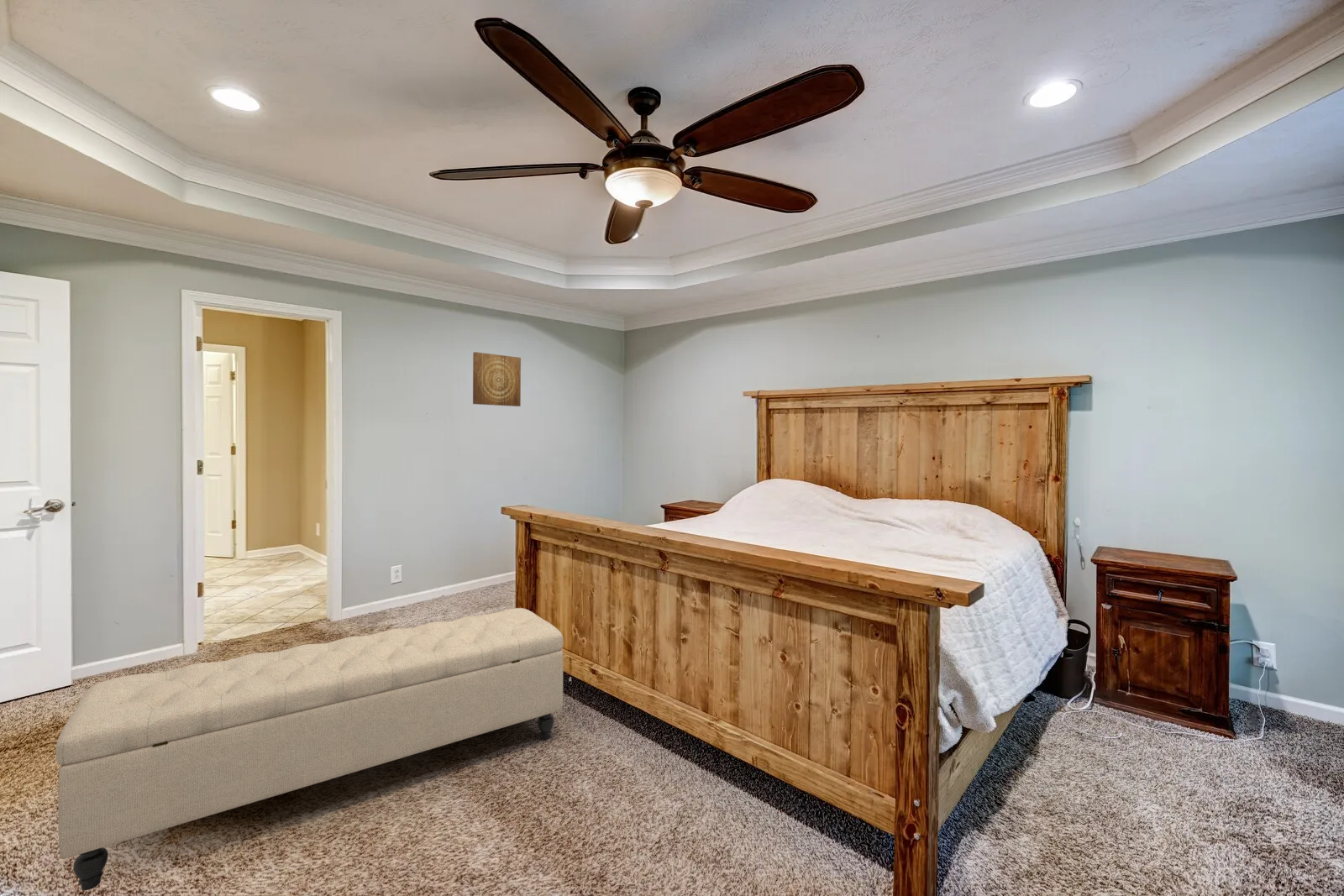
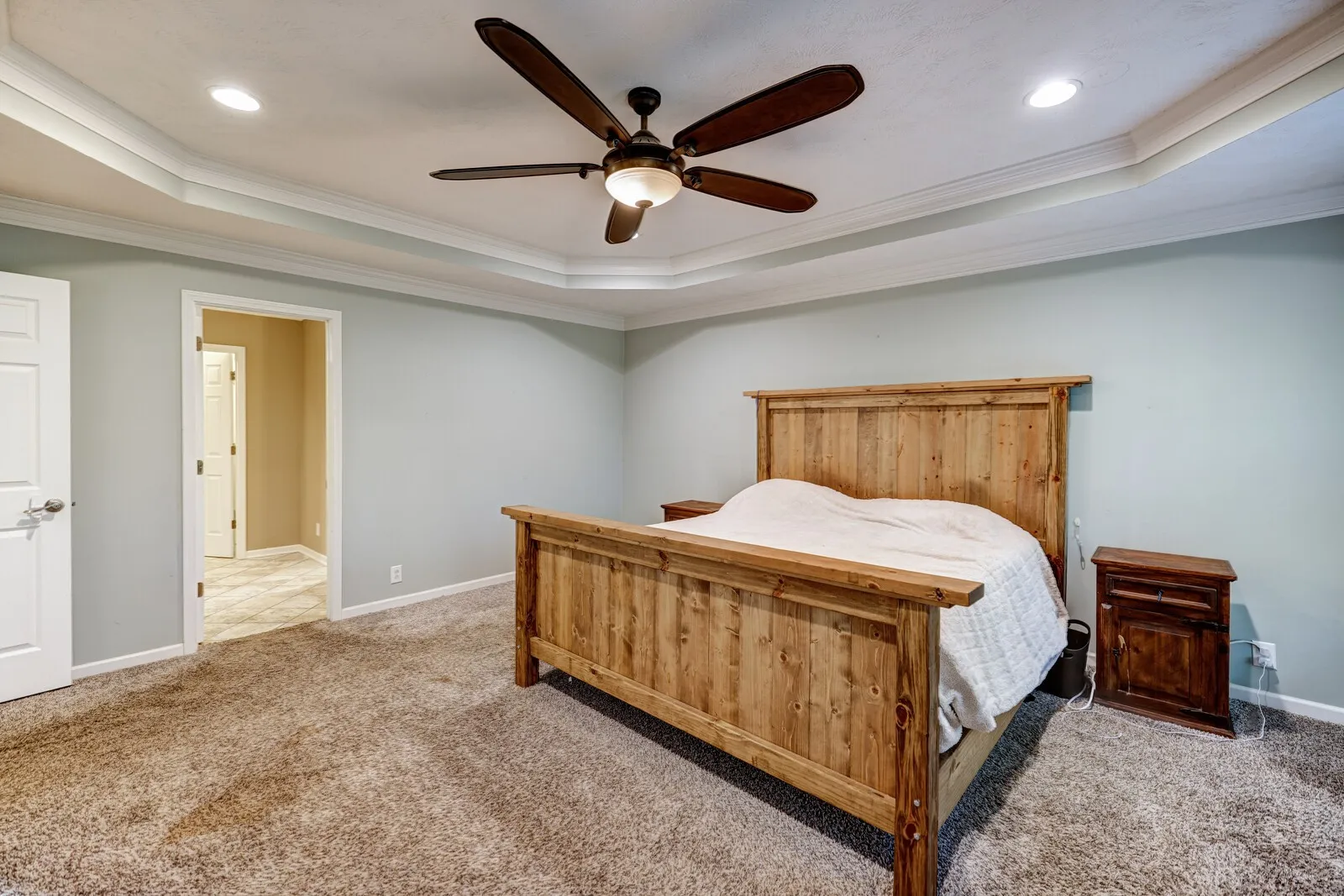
- wall art [472,351,522,407]
- bench [55,607,564,891]
